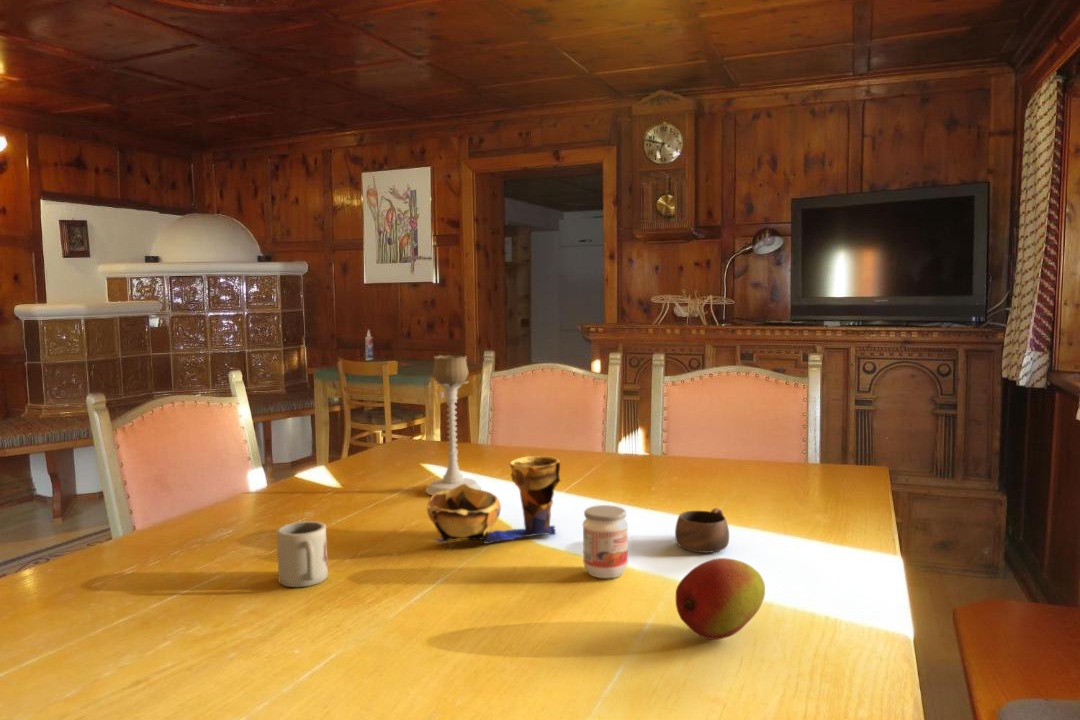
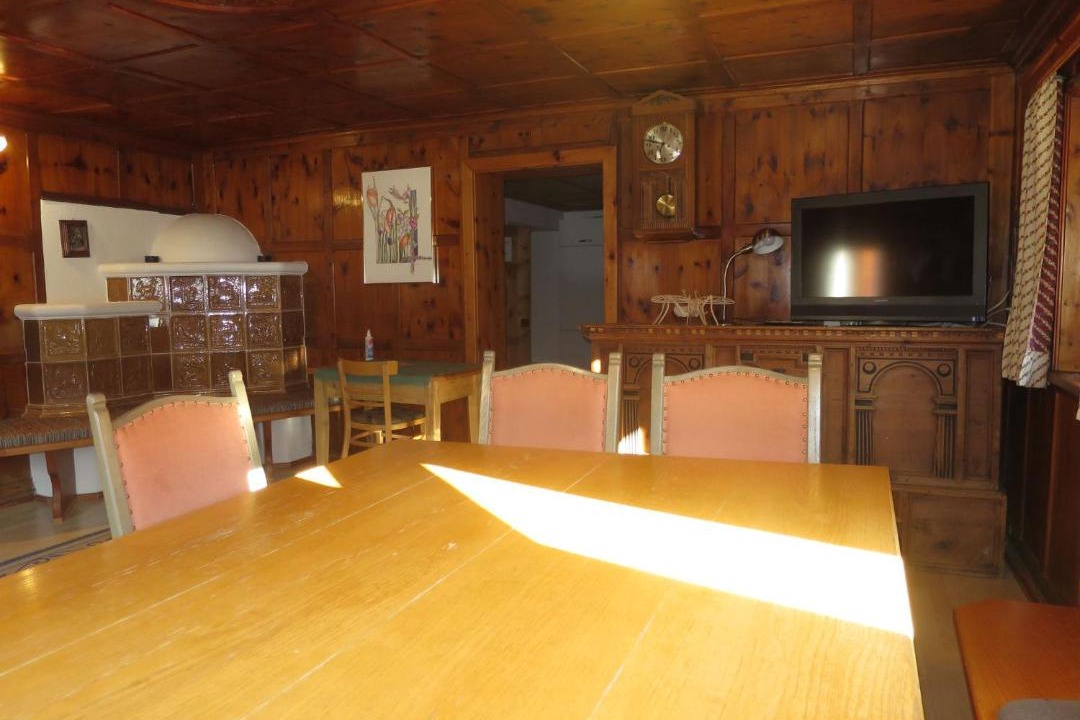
- jam [582,504,629,579]
- cup [674,507,730,554]
- fruit [675,557,766,641]
- decorative bowl [426,455,561,545]
- cup [276,520,329,588]
- candle holder [425,354,482,496]
